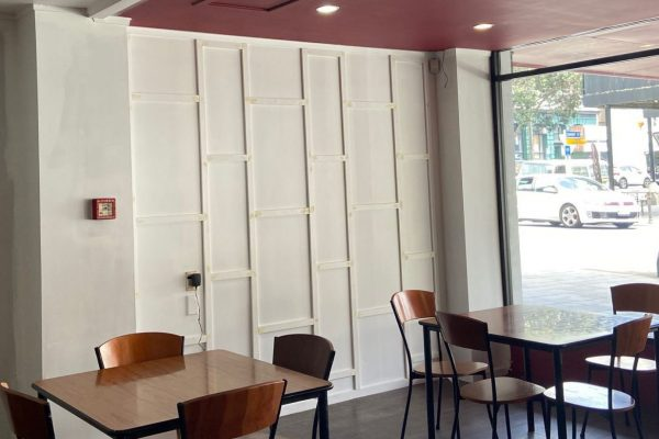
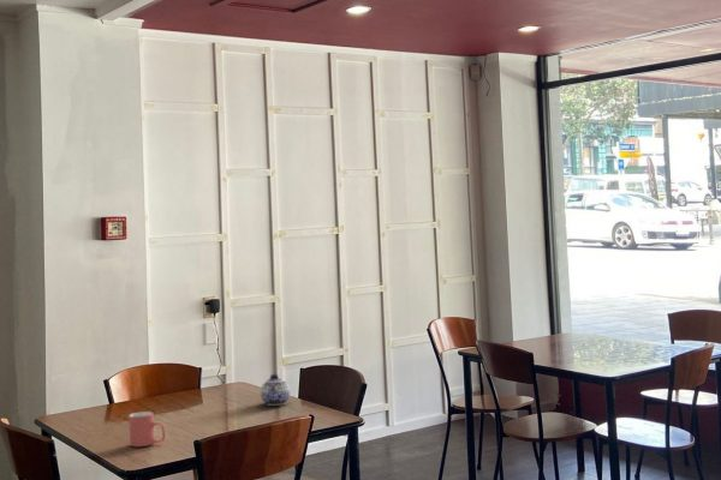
+ teapot [260,373,291,407]
+ mug [129,410,167,448]
